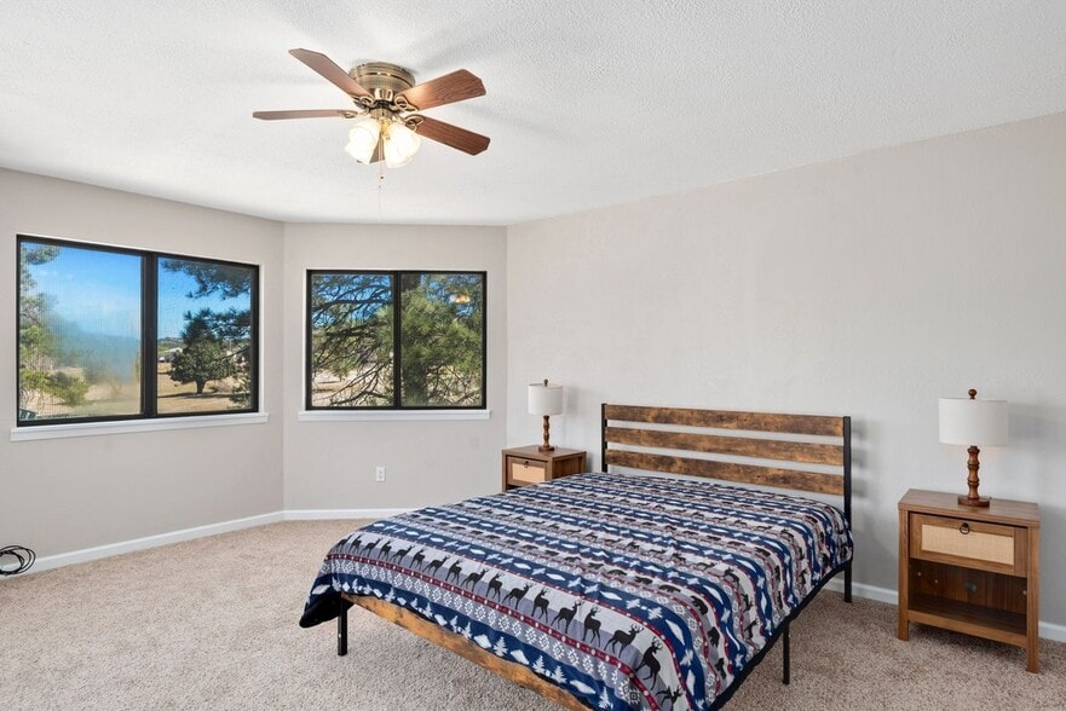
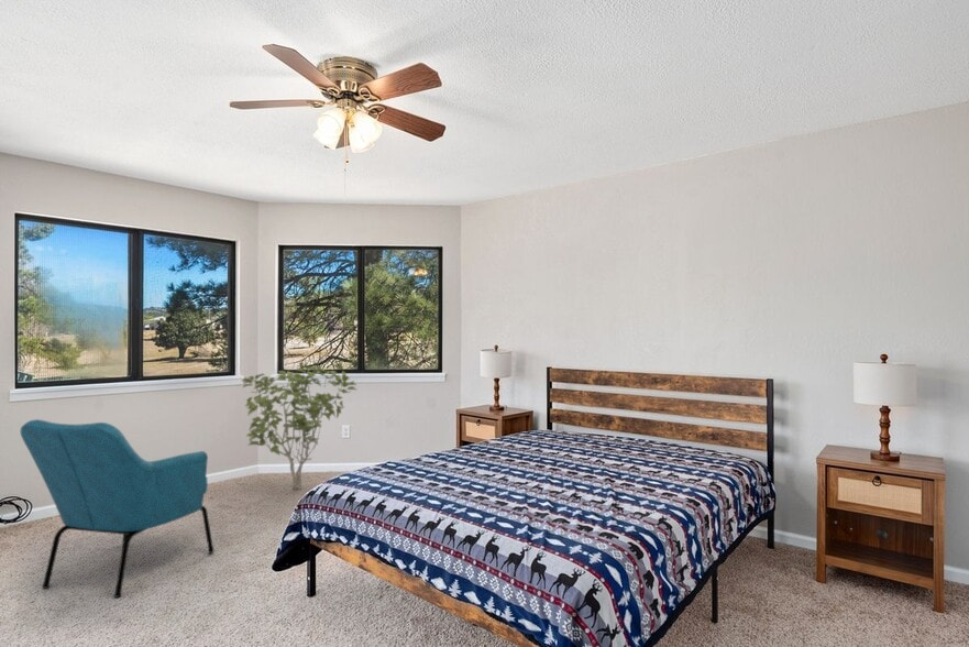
+ shrub [240,363,357,491]
+ armchair [20,418,216,599]
